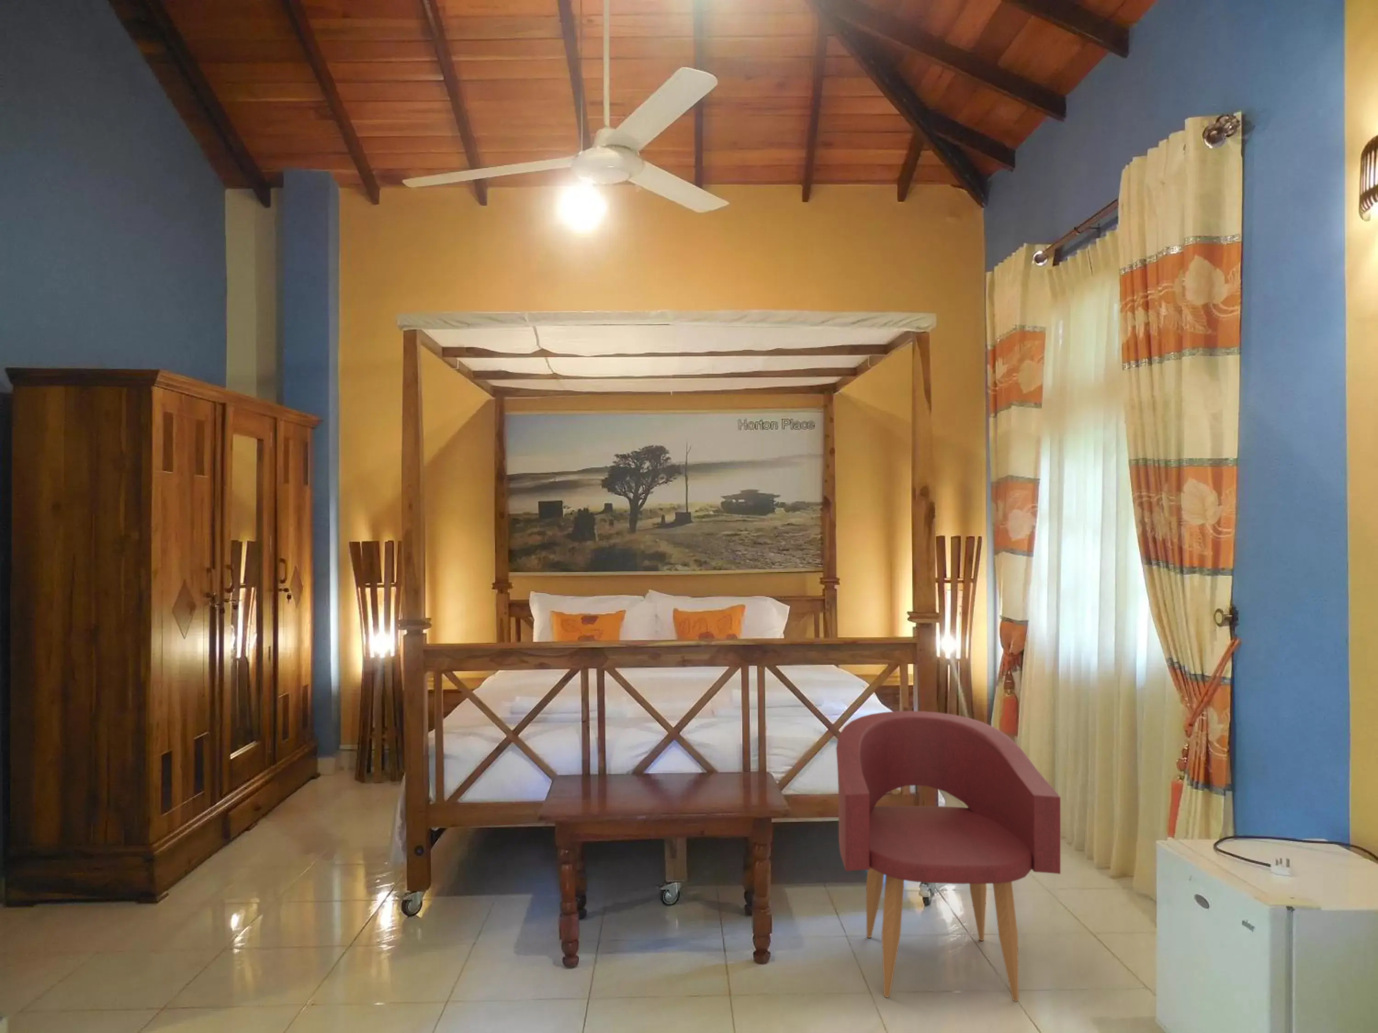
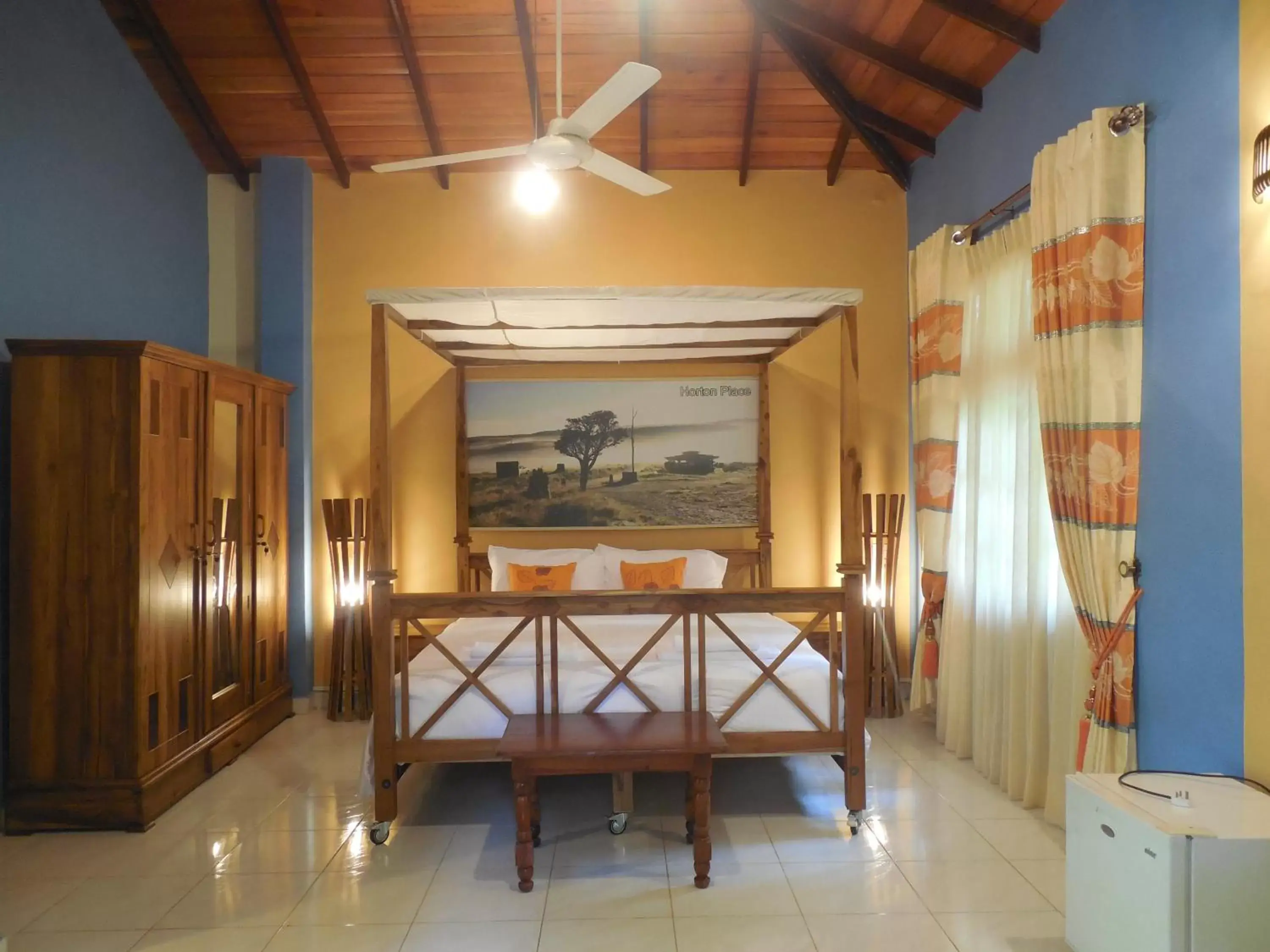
- armchair [835,711,1061,1002]
